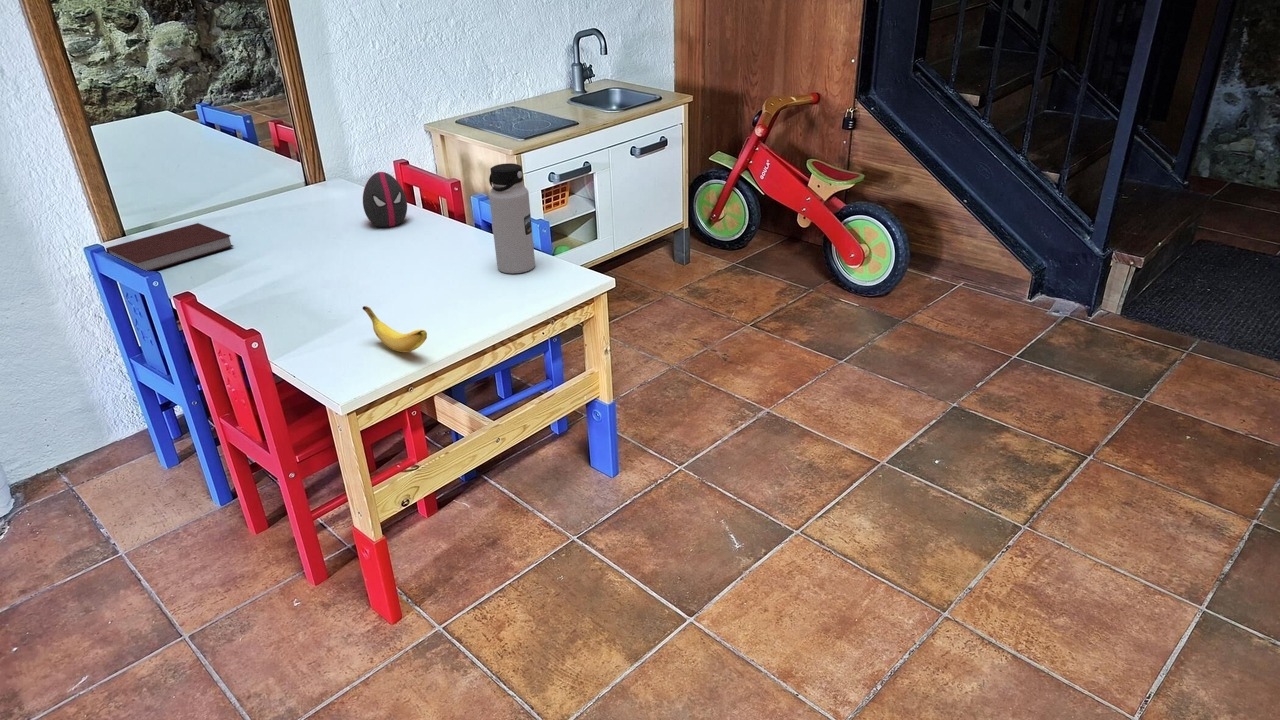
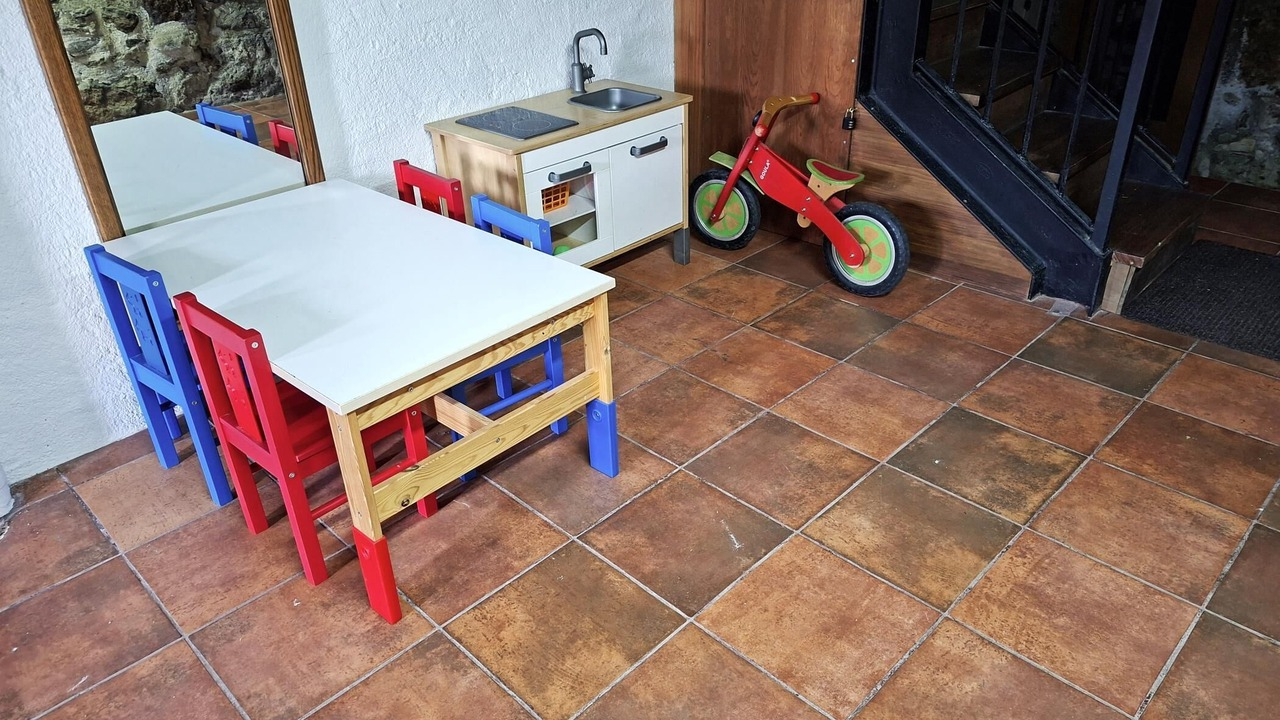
- water bottle [488,162,536,274]
- notebook [105,222,234,272]
- decorative egg [362,171,408,228]
- banana [362,305,428,353]
